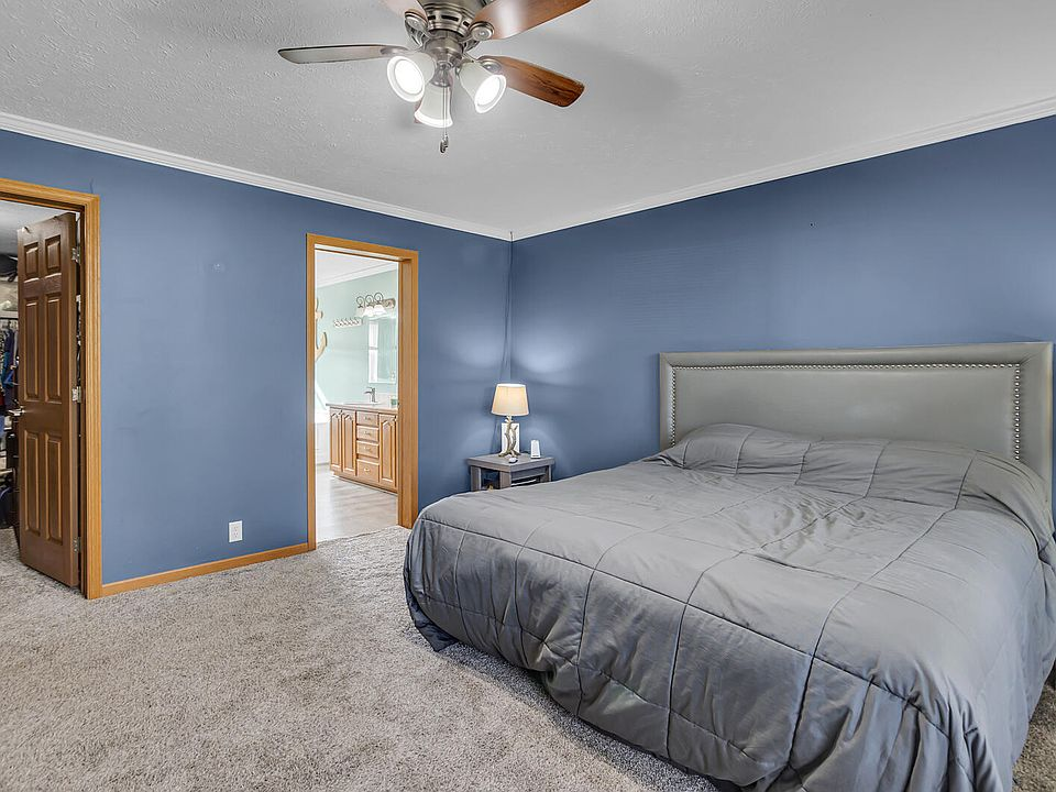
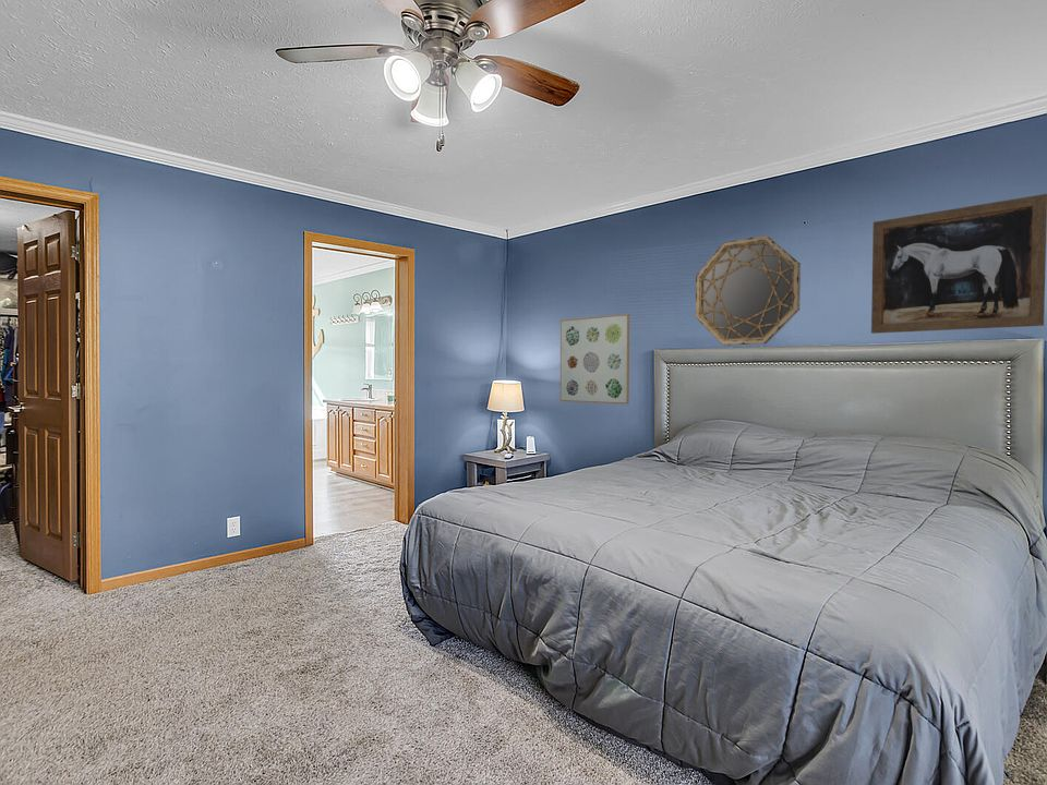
+ wall art [559,313,630,406]
+ home mirror [695,234,802,347]
+ wall art [870,193,1047,335]
